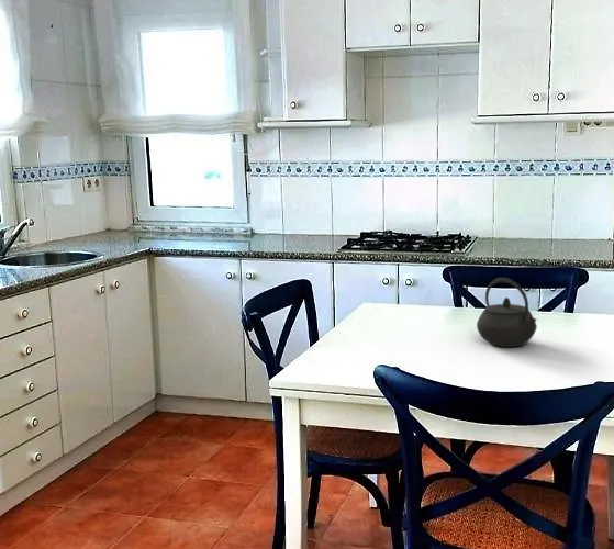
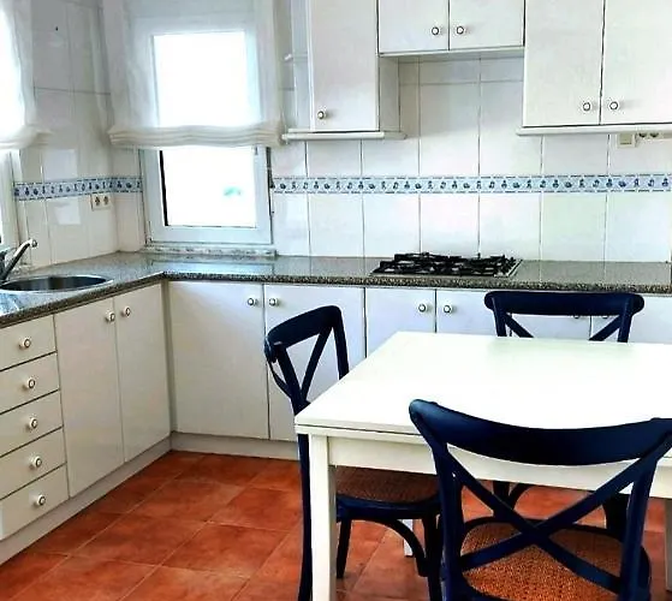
- kettle [476,277,538,348]
